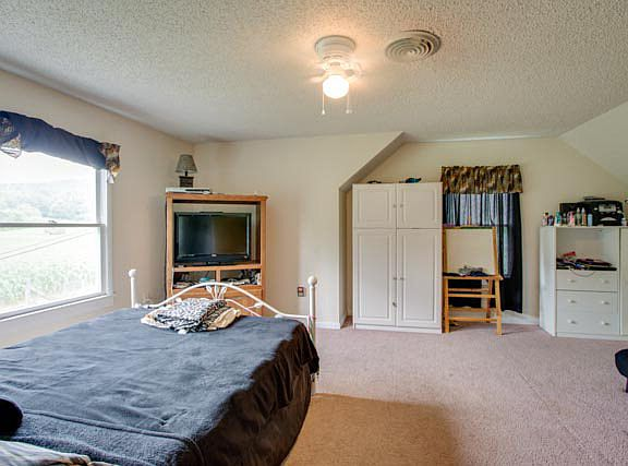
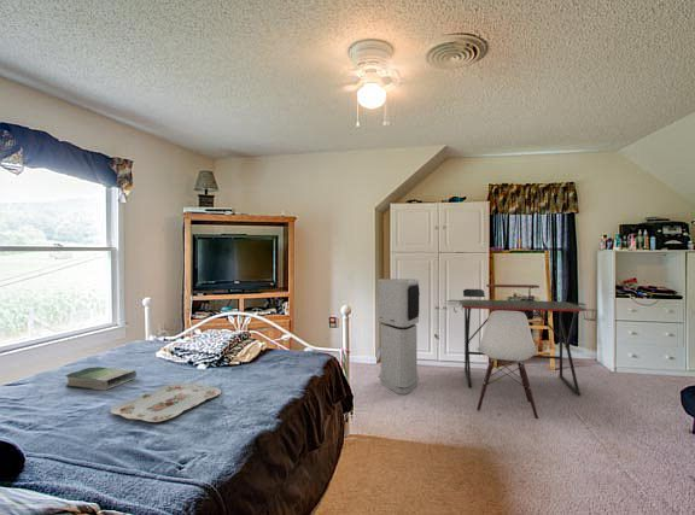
+ book [64,365,138,391]
+ serving tray [110,382,222,423]
+ chair [474,310,539,421]
+ air purifier [378,277,421,396]
+ desk [446,283,598,397]
